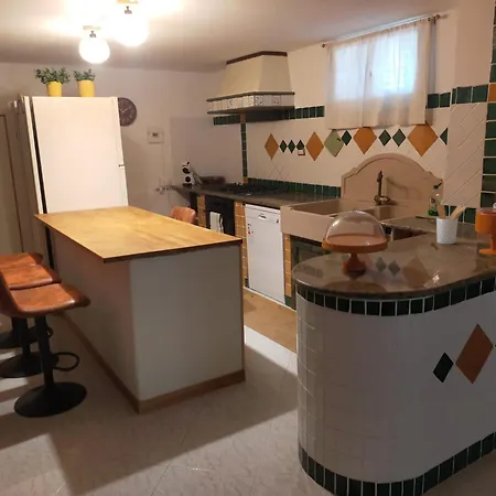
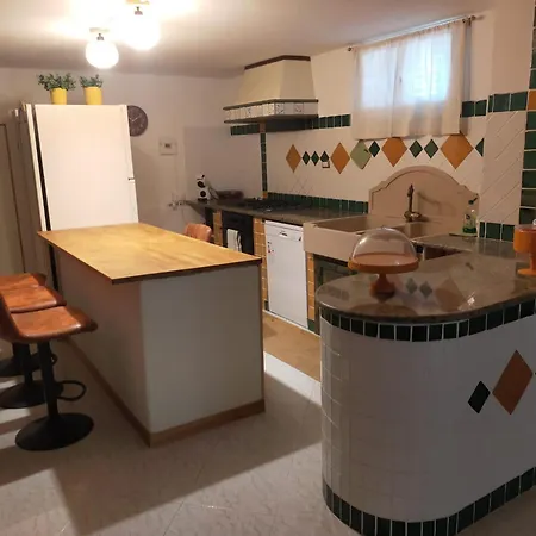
- utensil holder [435,203,467,245]
